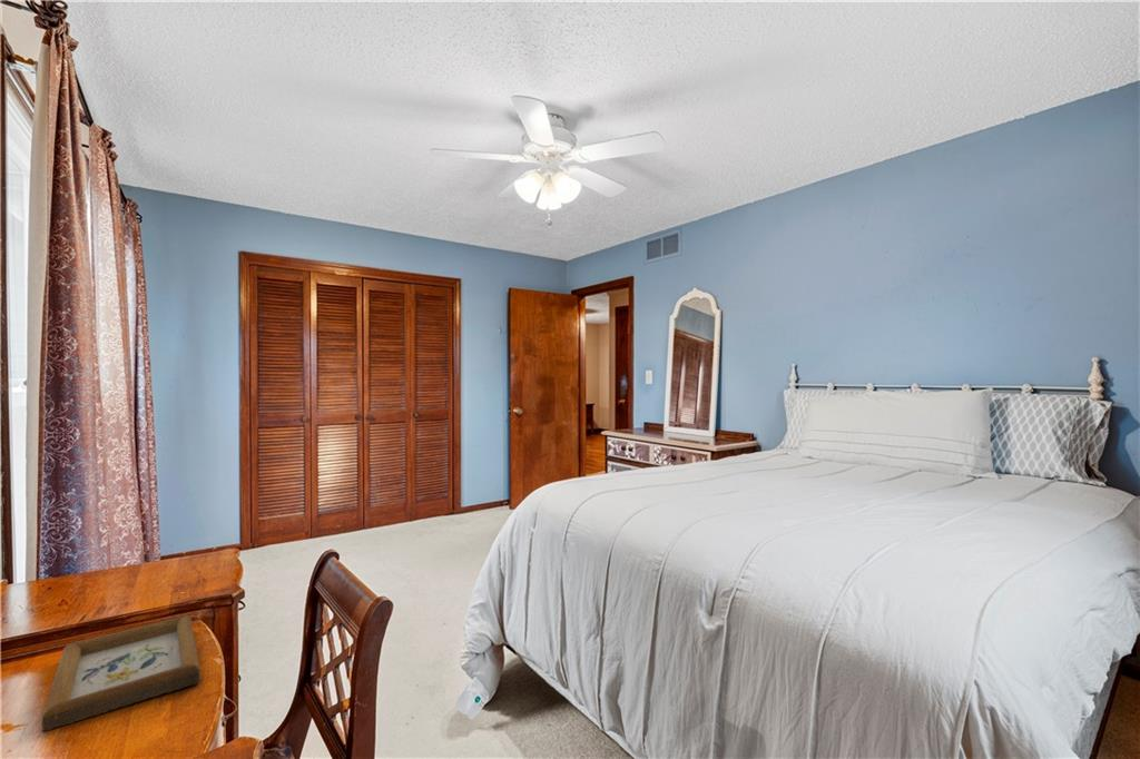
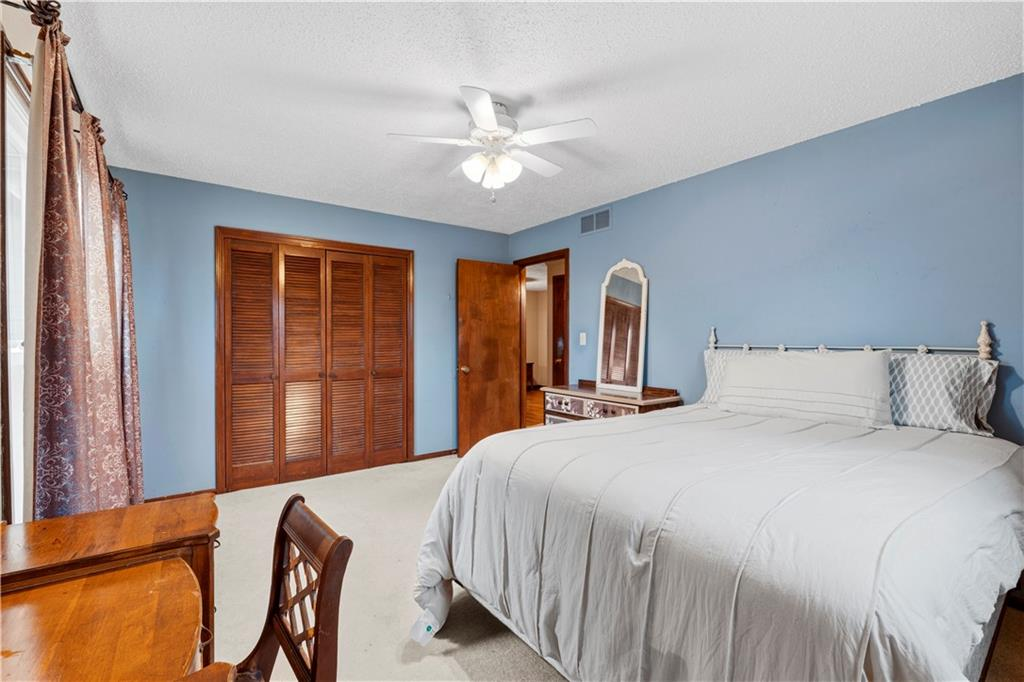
- picture frame [41,614,202,732]
